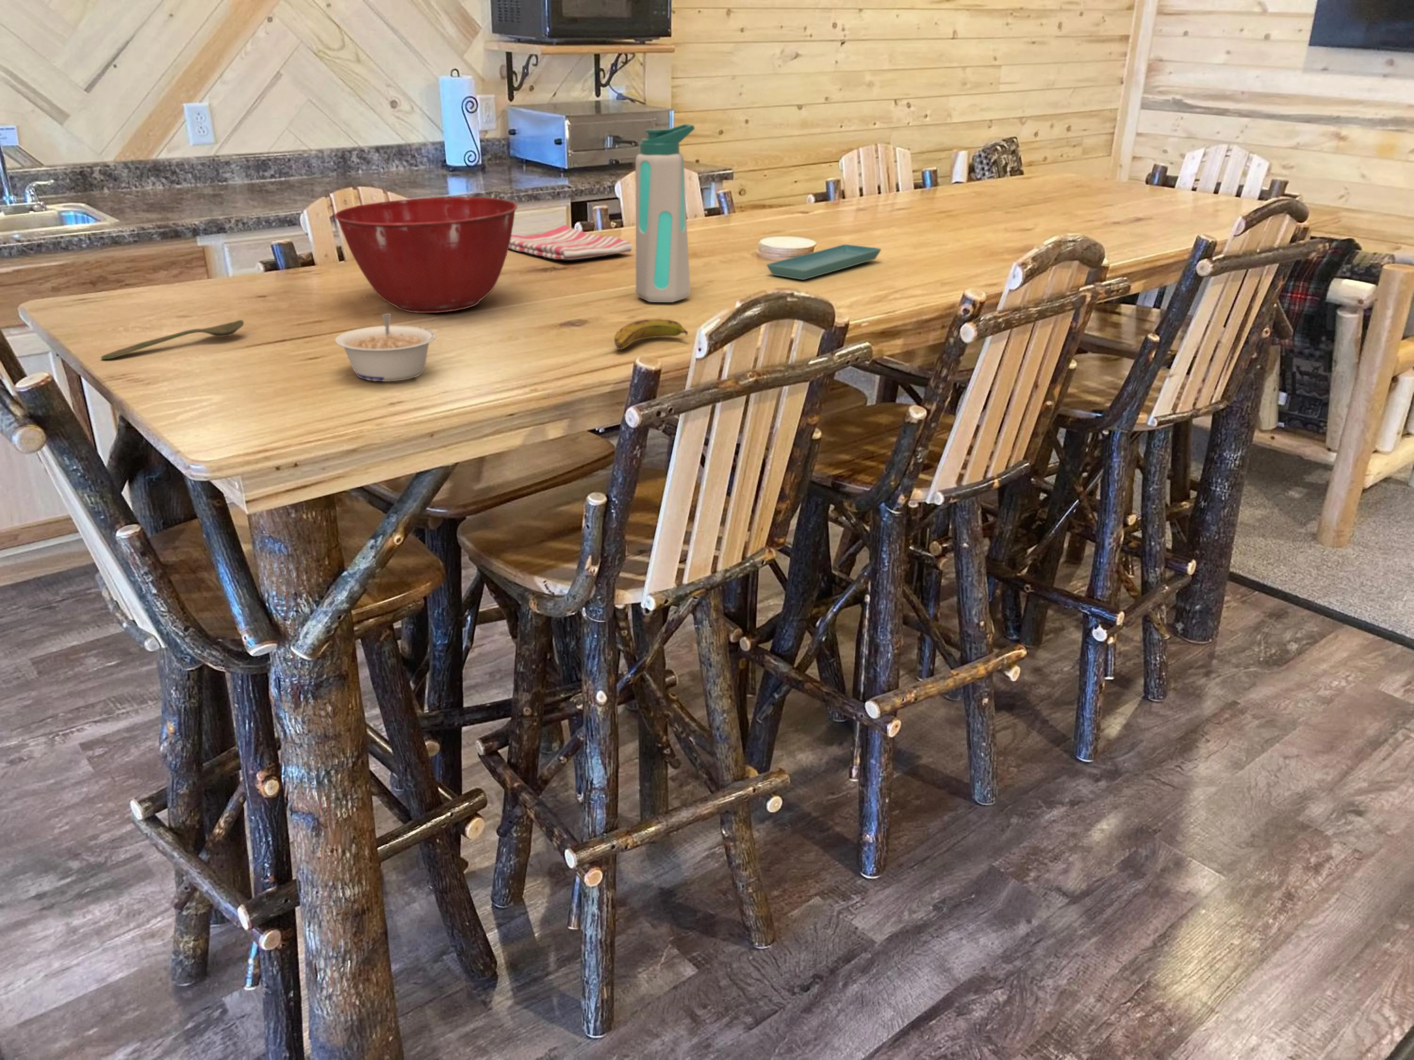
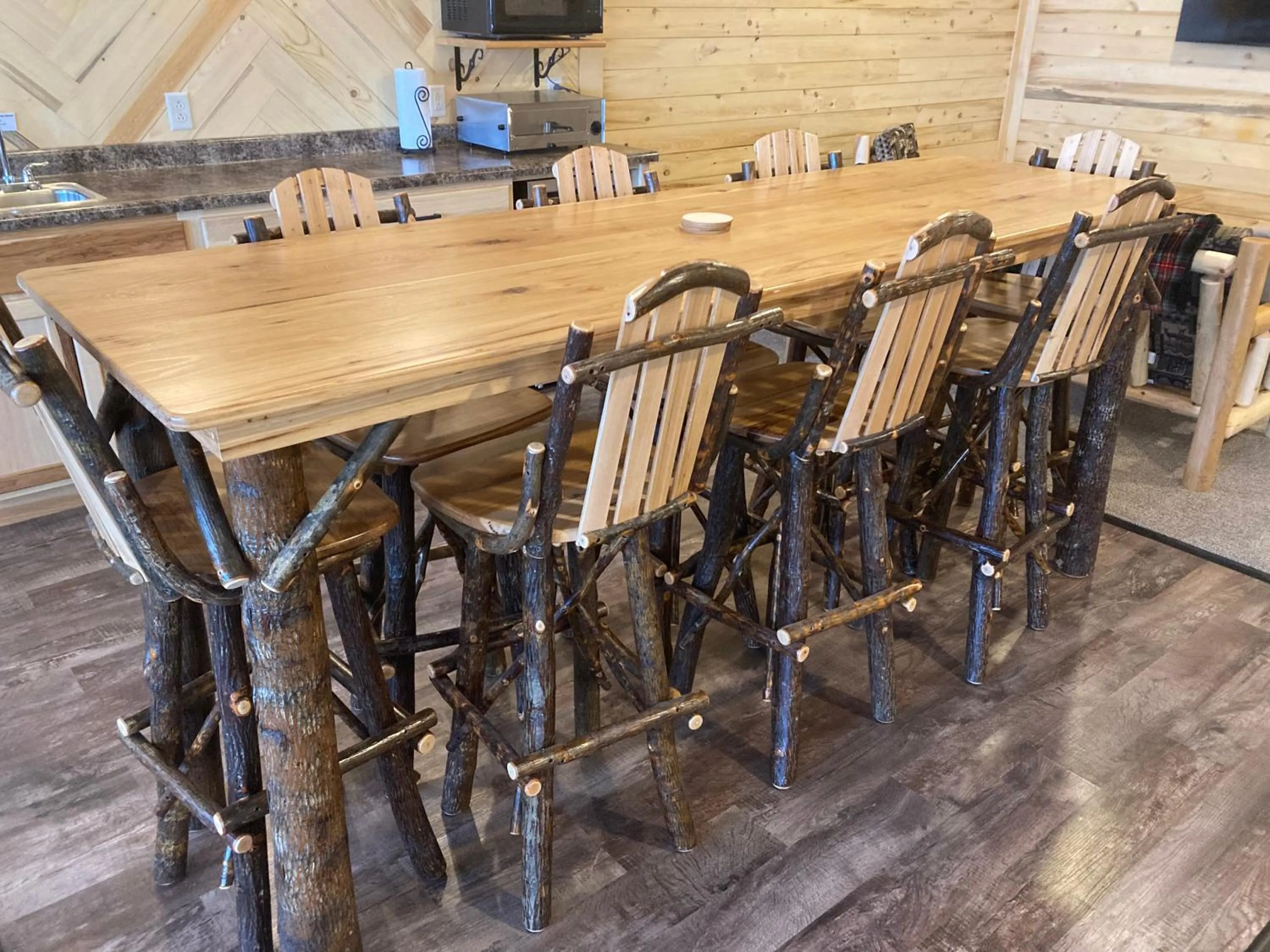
- legume [335,313,436,382]
- spoon [100,320,244,360]
- mixing bowl [334,196,518,313]
- banana [613,318,688,350]
- saucer [766,244,882,281]
- dish towel [508,224,634,261]
- water bottle [635,122,695,303]
